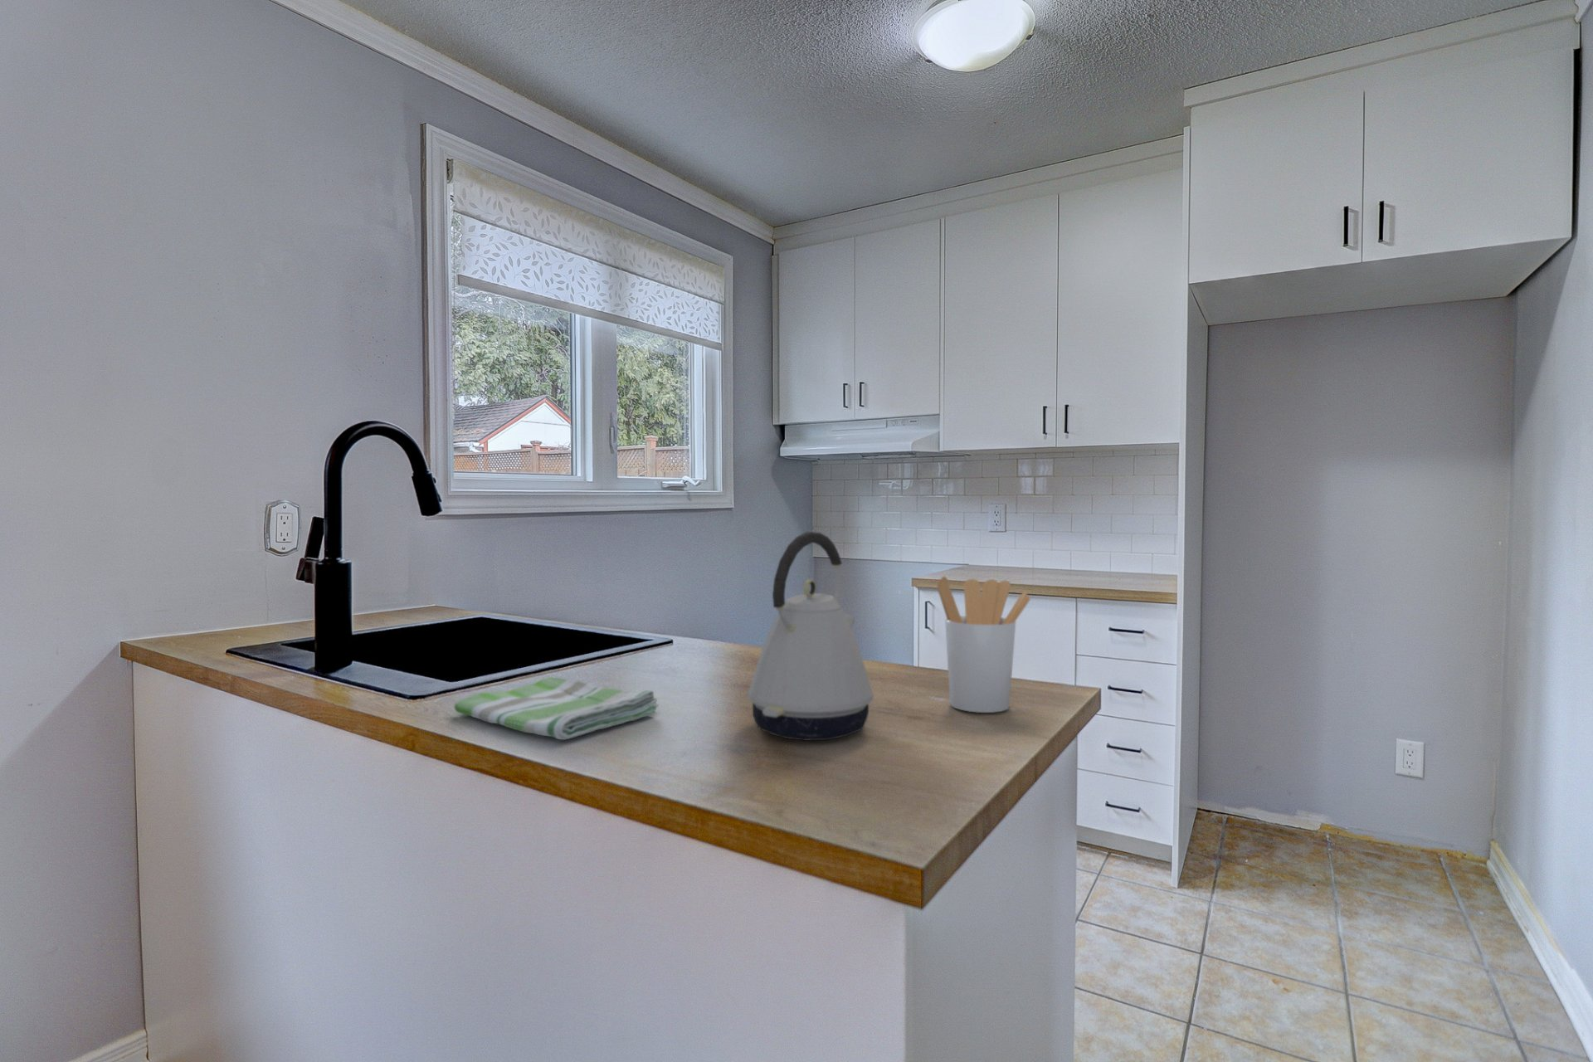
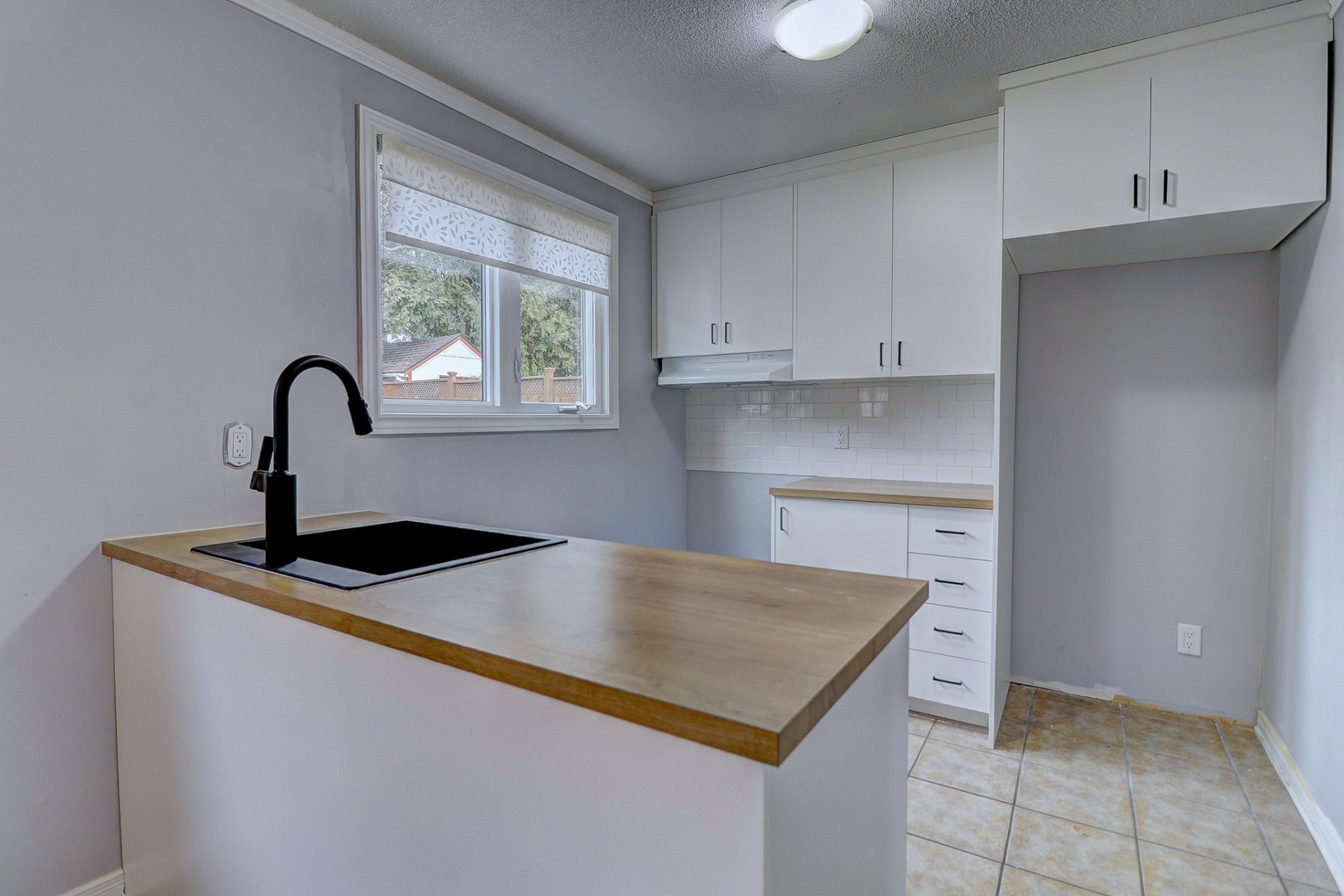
- utensil holder [936,576,1031,714]
- kettle [747,531,874,742]
- dish towel [454,676,659,741]
